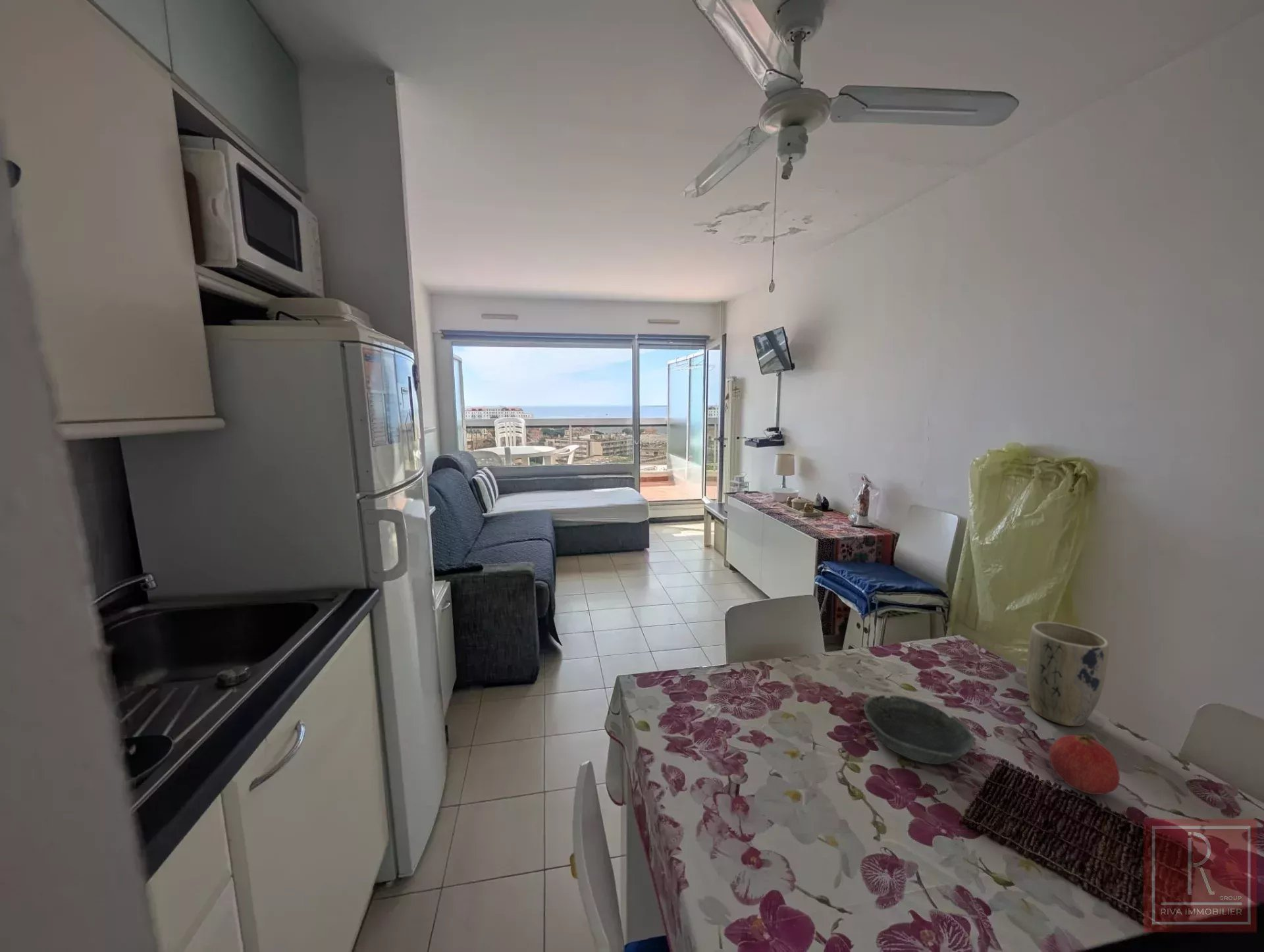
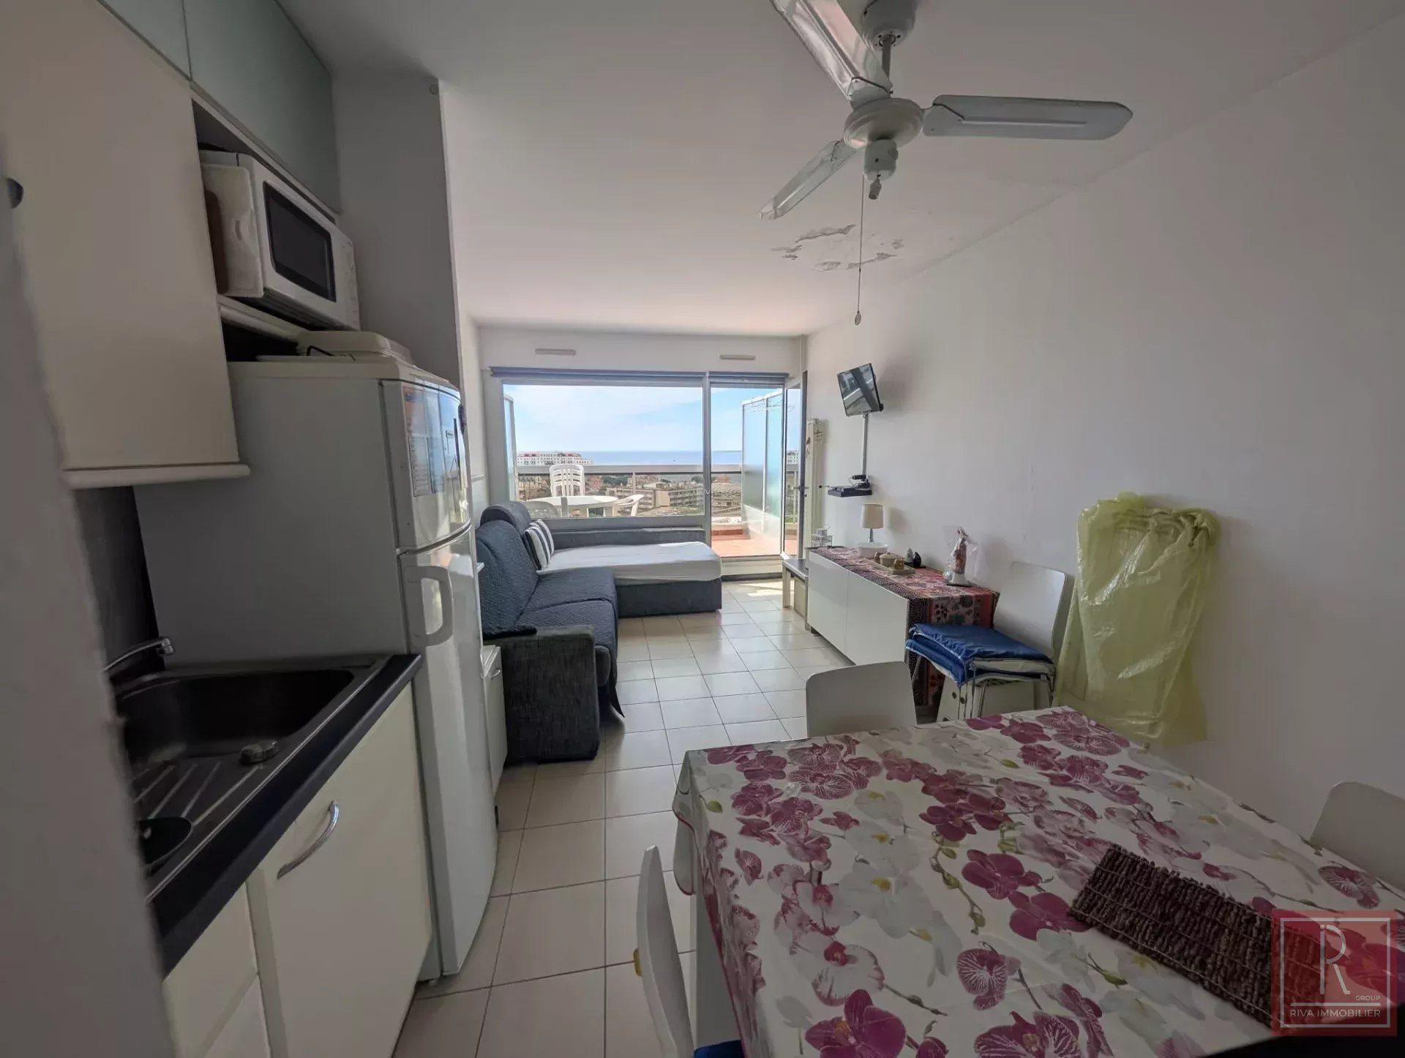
- plant pot [1026,621,1109,727]
- bowl [863,695,976,765]
- fruit [1049,734,1120,795]
